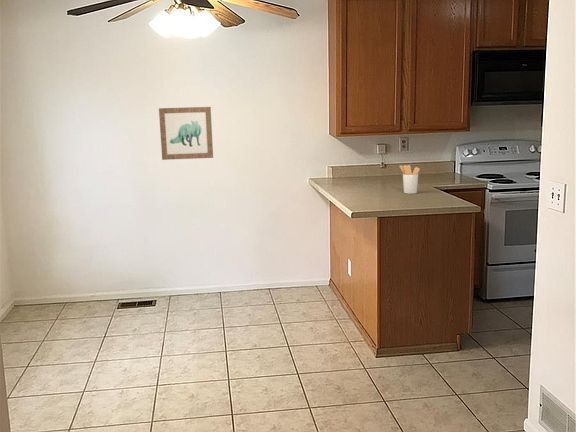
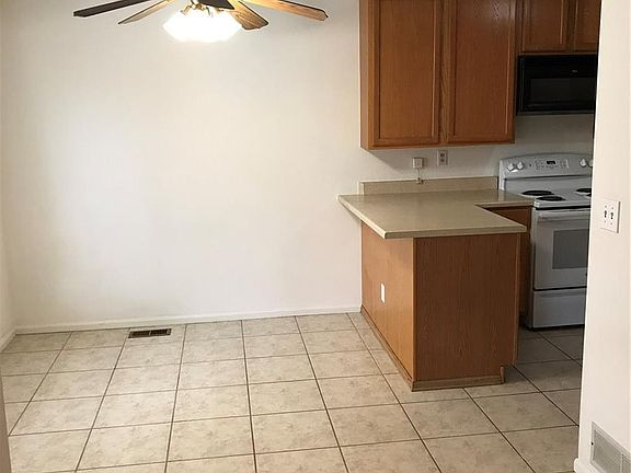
- wall art [158,106,214,161]
- utensil holder [399,164,421,195]
